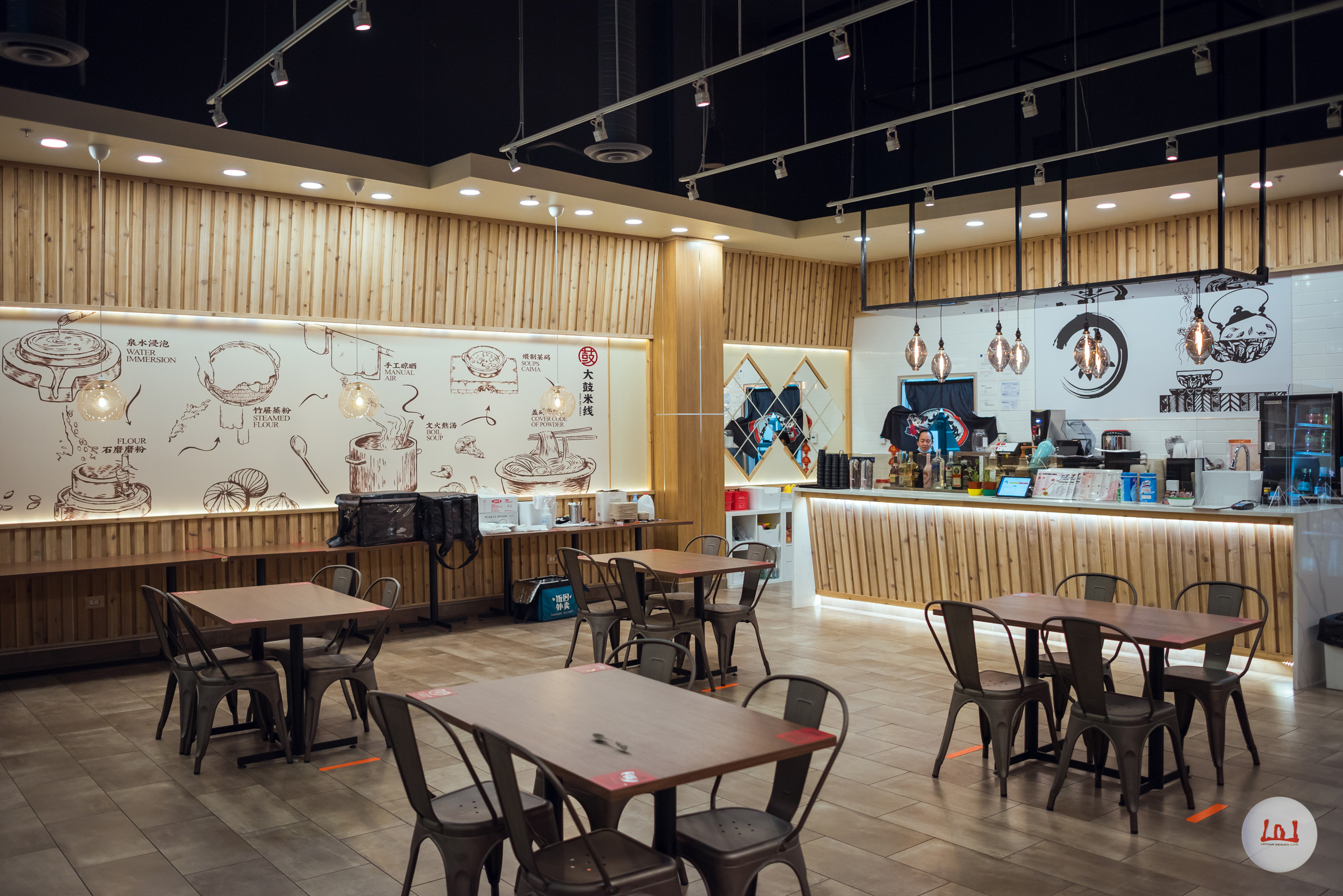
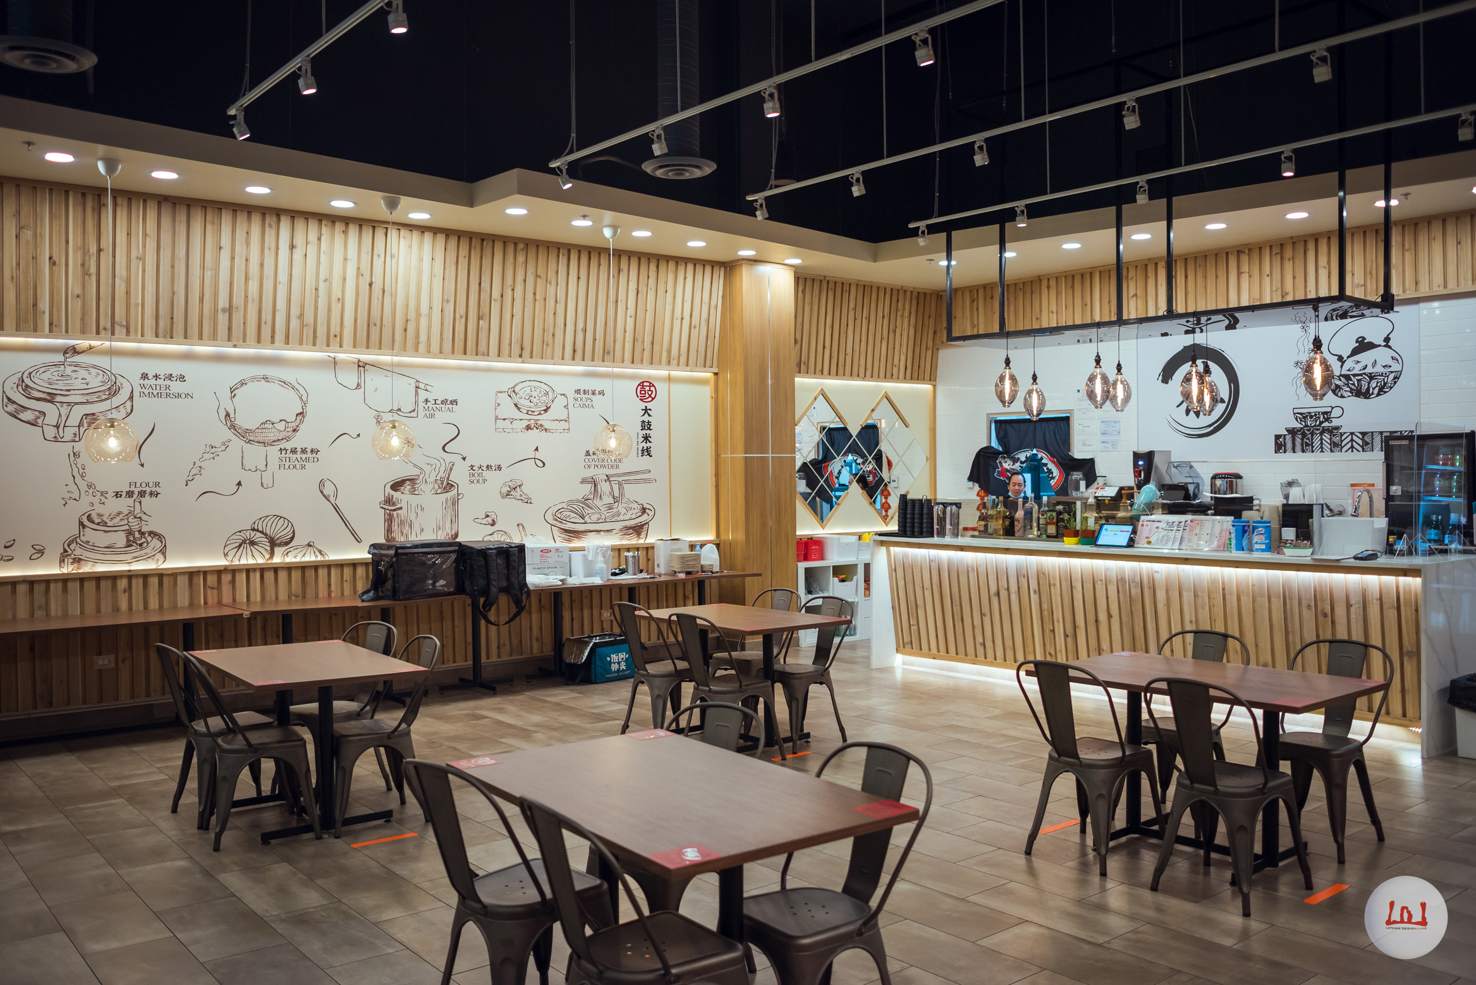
- soupspoon [591,733,628,752]
